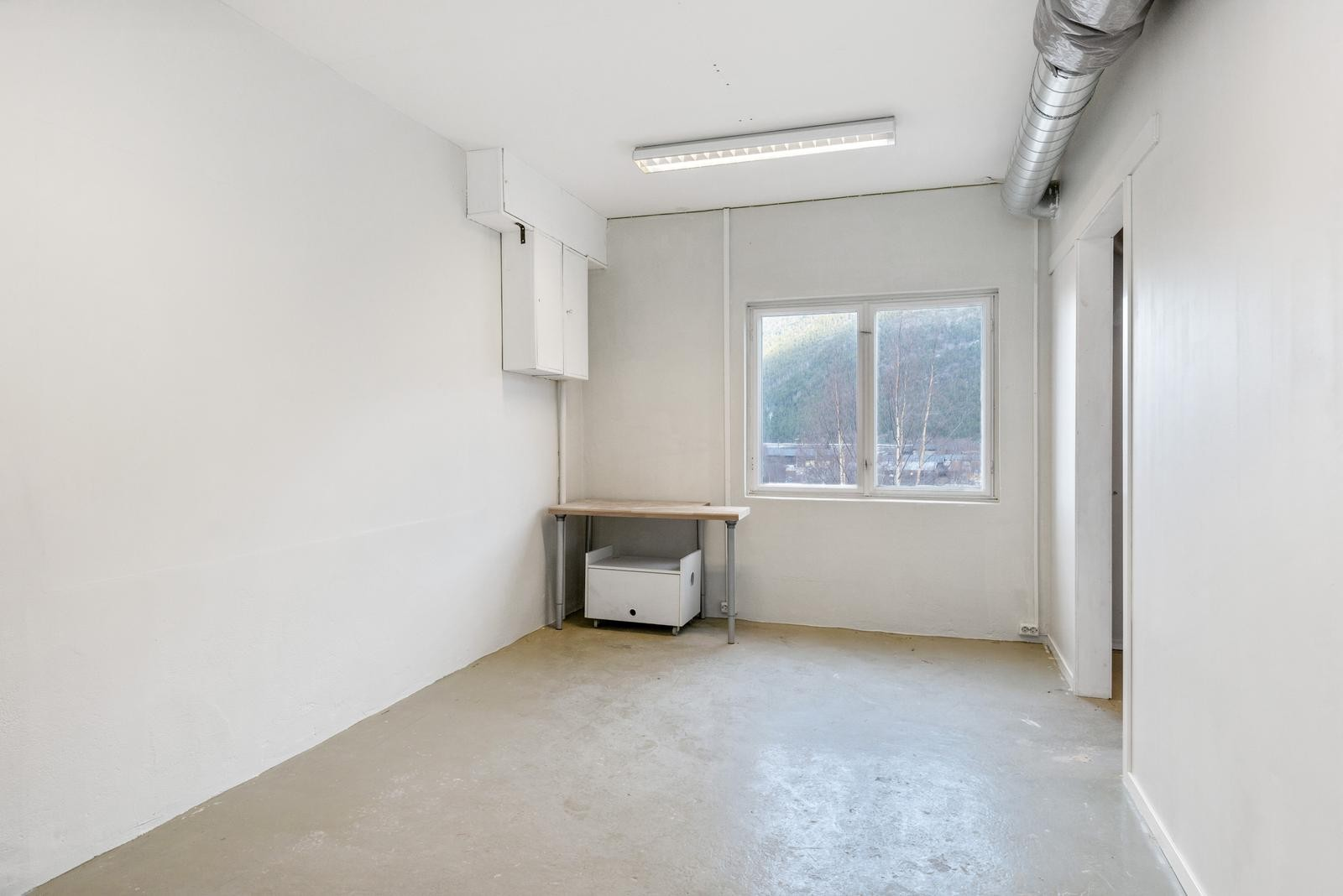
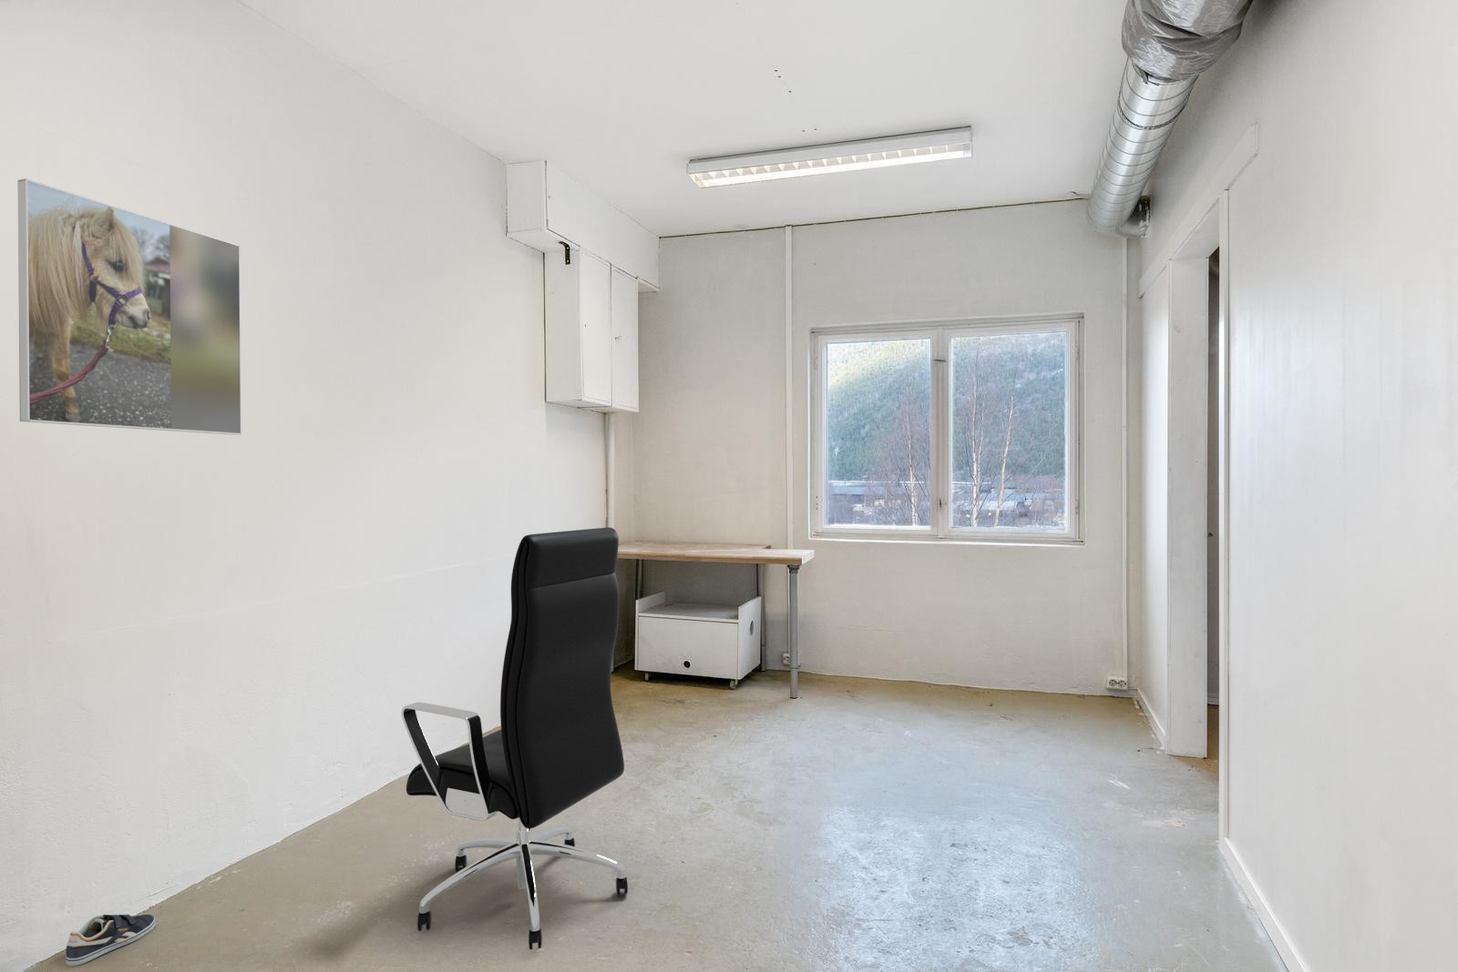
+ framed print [16,178,242,436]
+ sneaker [65,913,156,967]
+ office chair [401,527,629,950]
